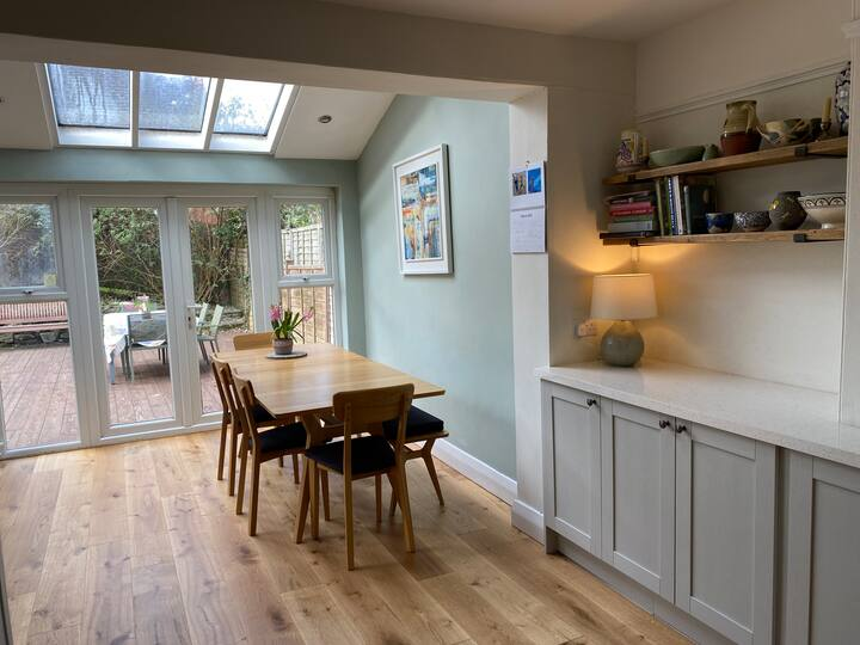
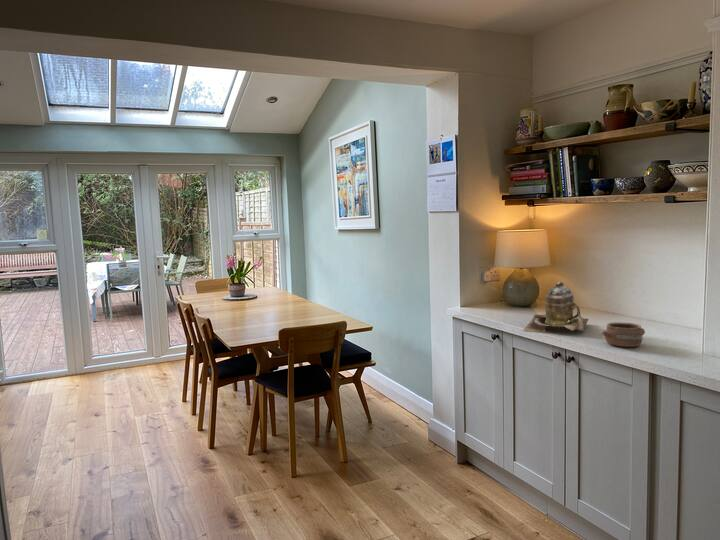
+ pottery [600,321,646,348]
+ teapot [523,280,589,333]
